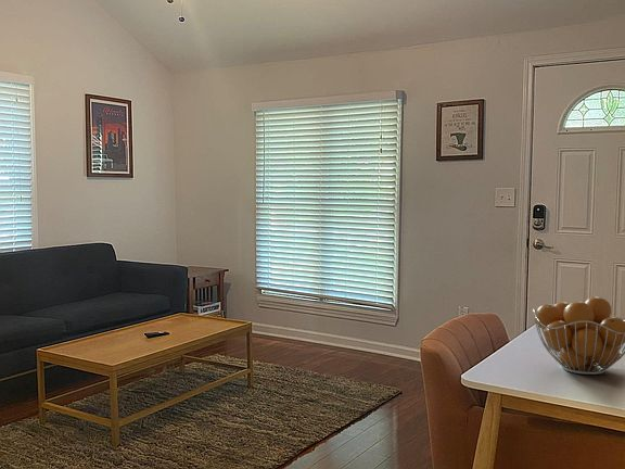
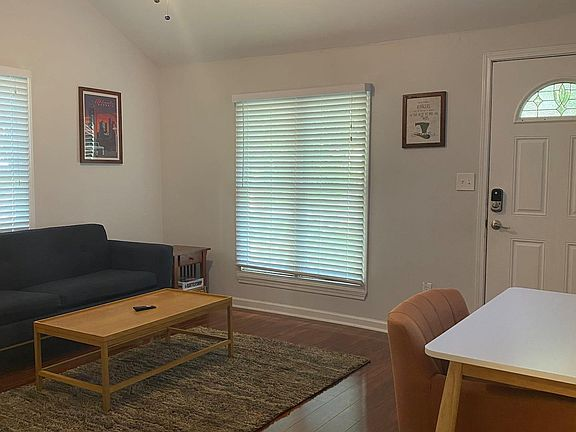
- fruit basket [532,296,625,376]
